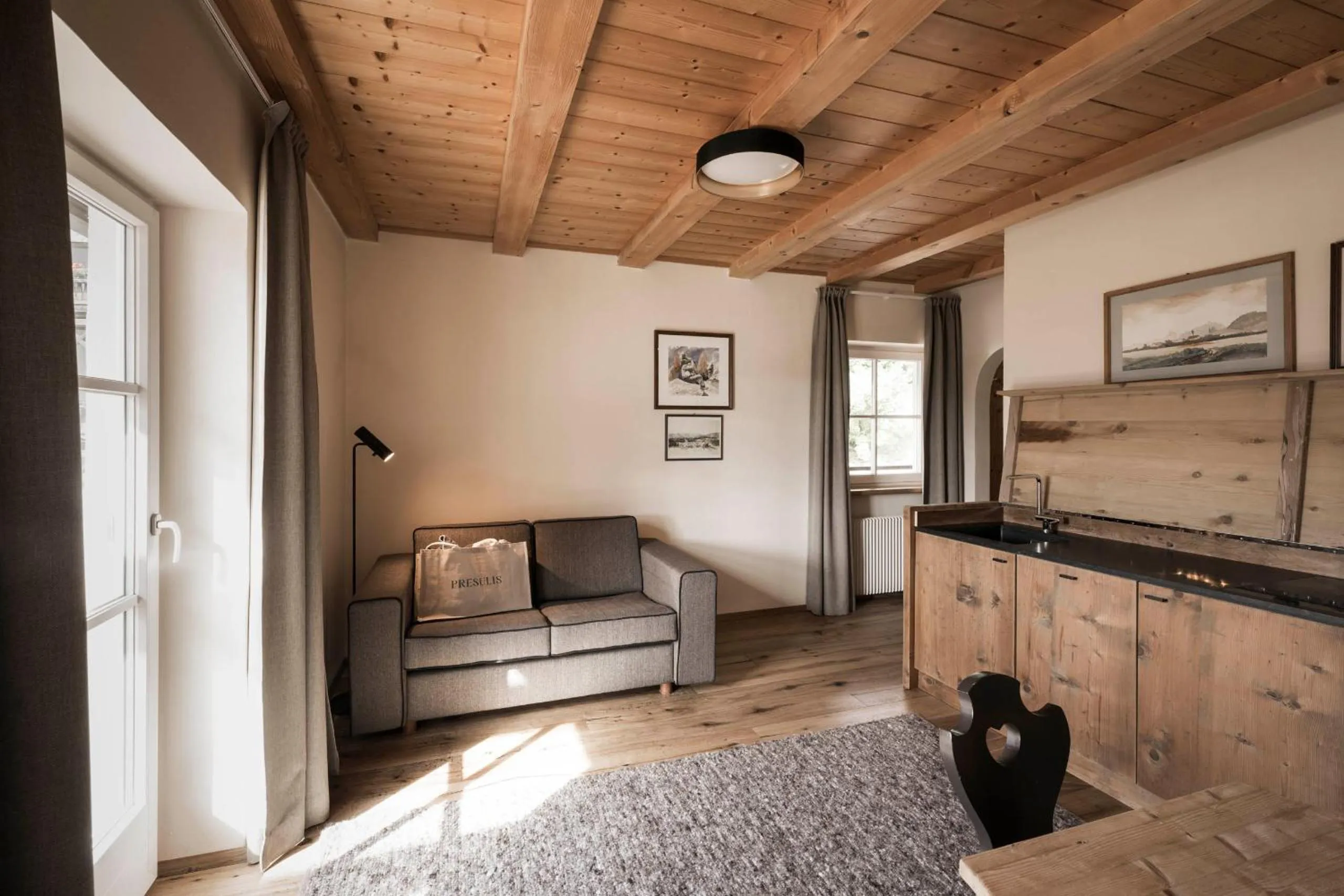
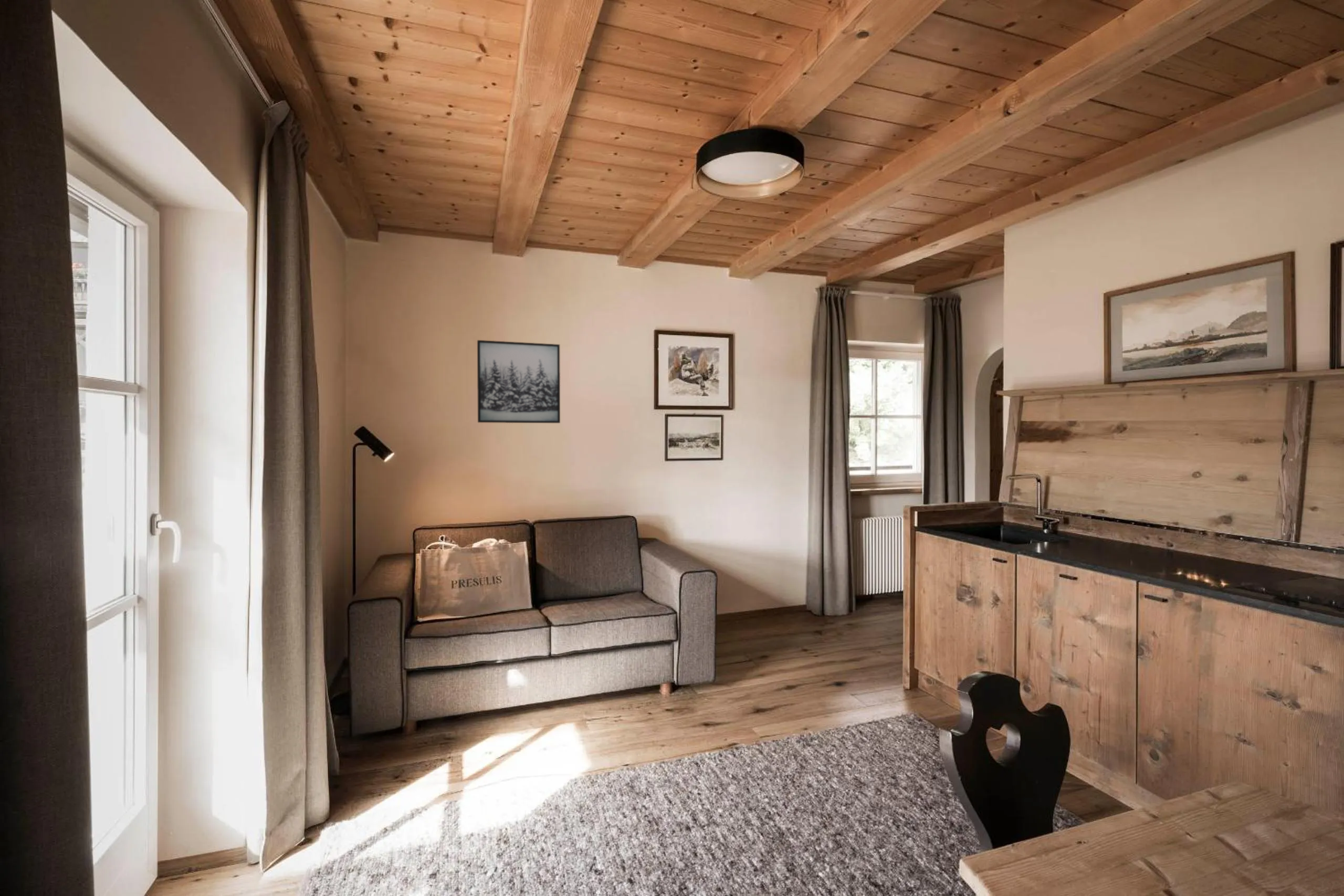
+ wall art [477,340,561,424]
